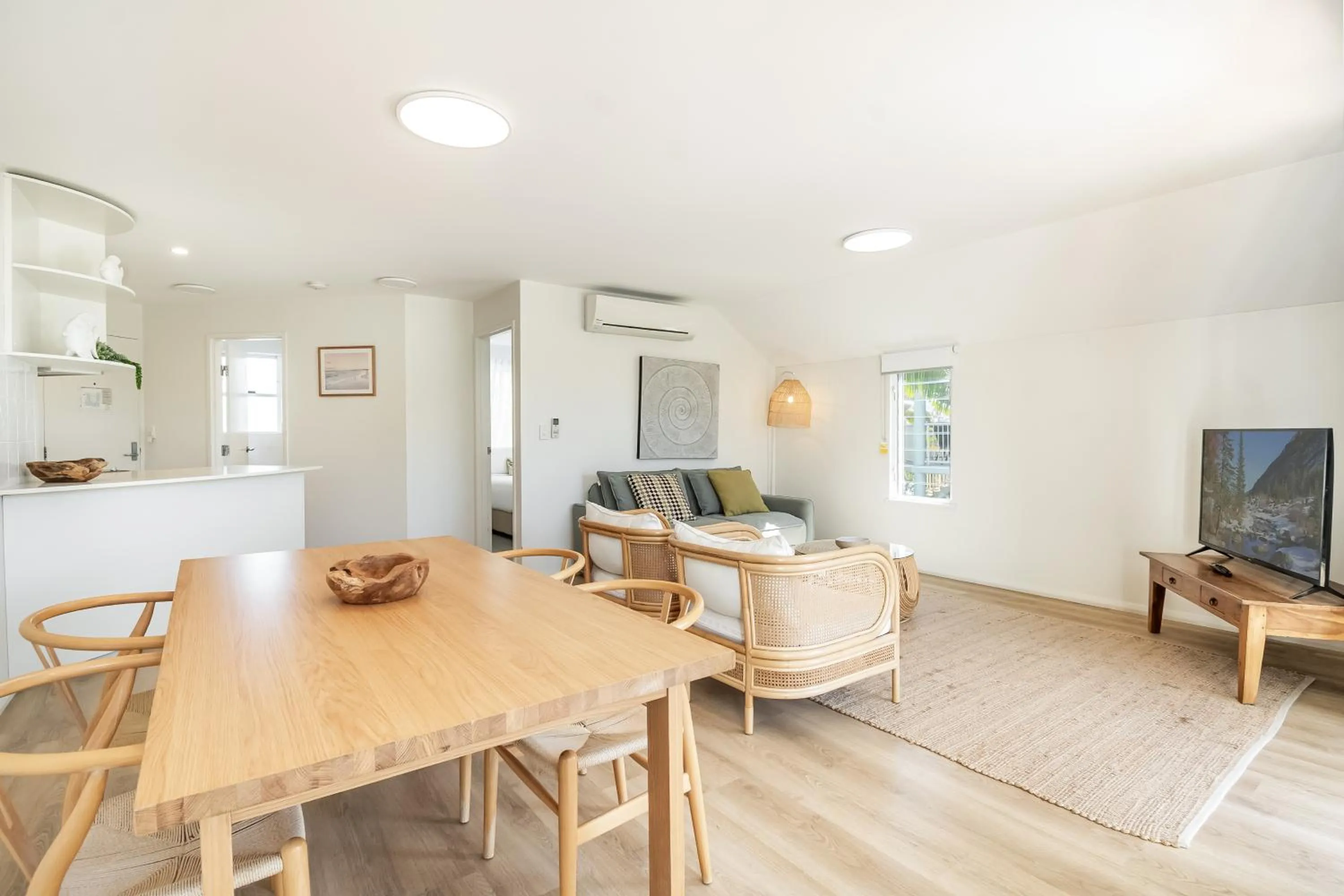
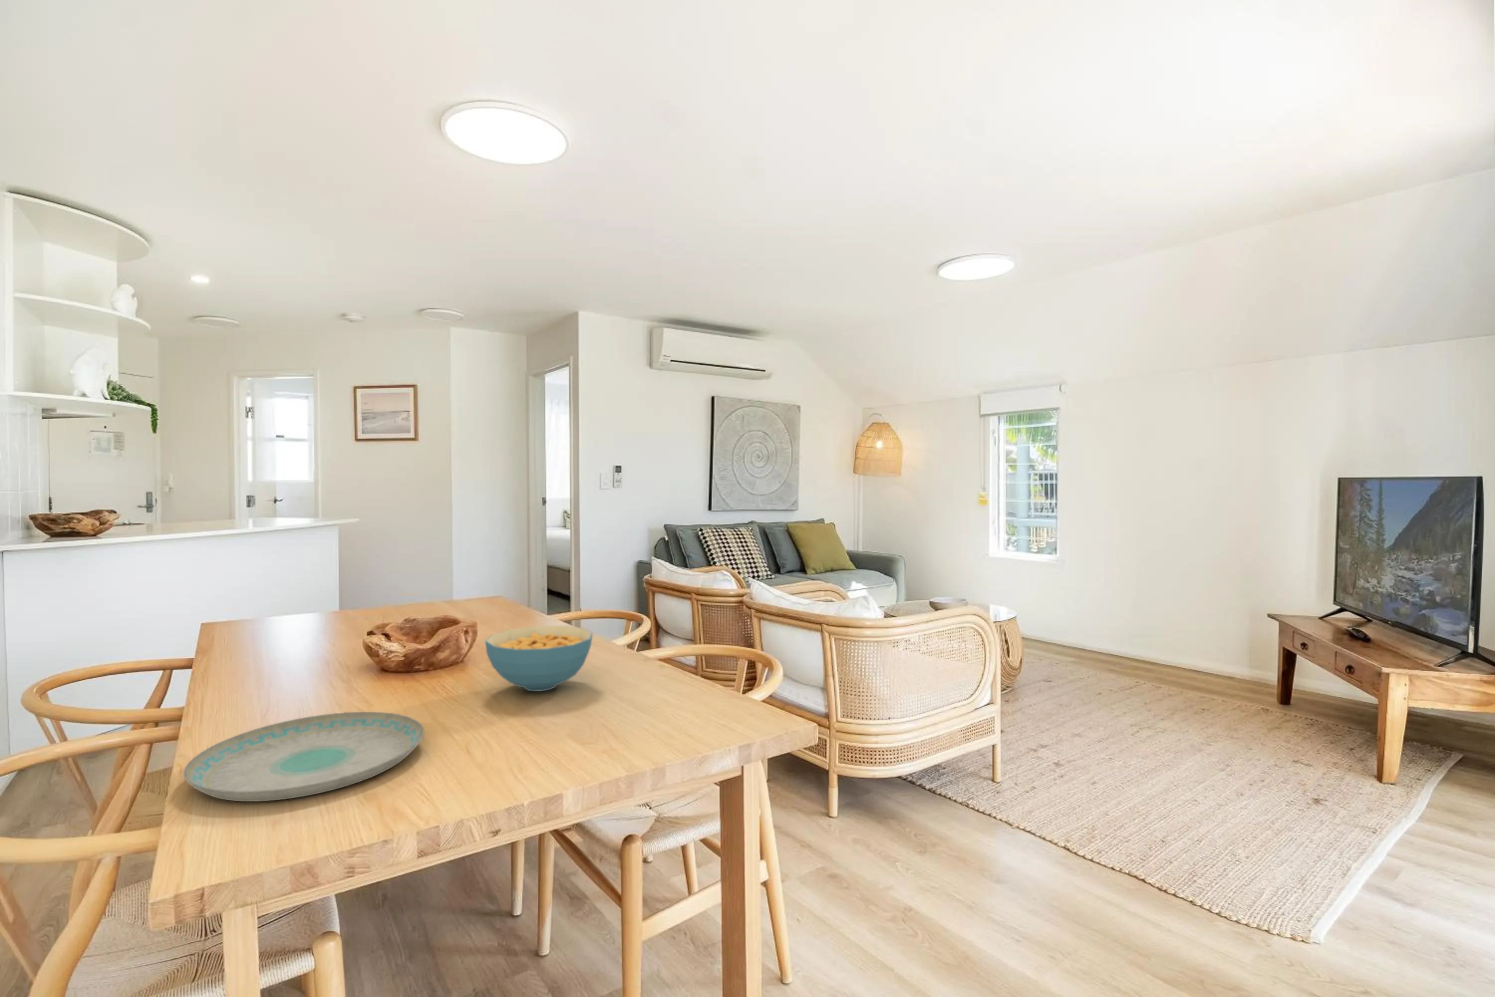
+ cereal bowl [484,625,594,692]
+ plate [182,711,425,802]
